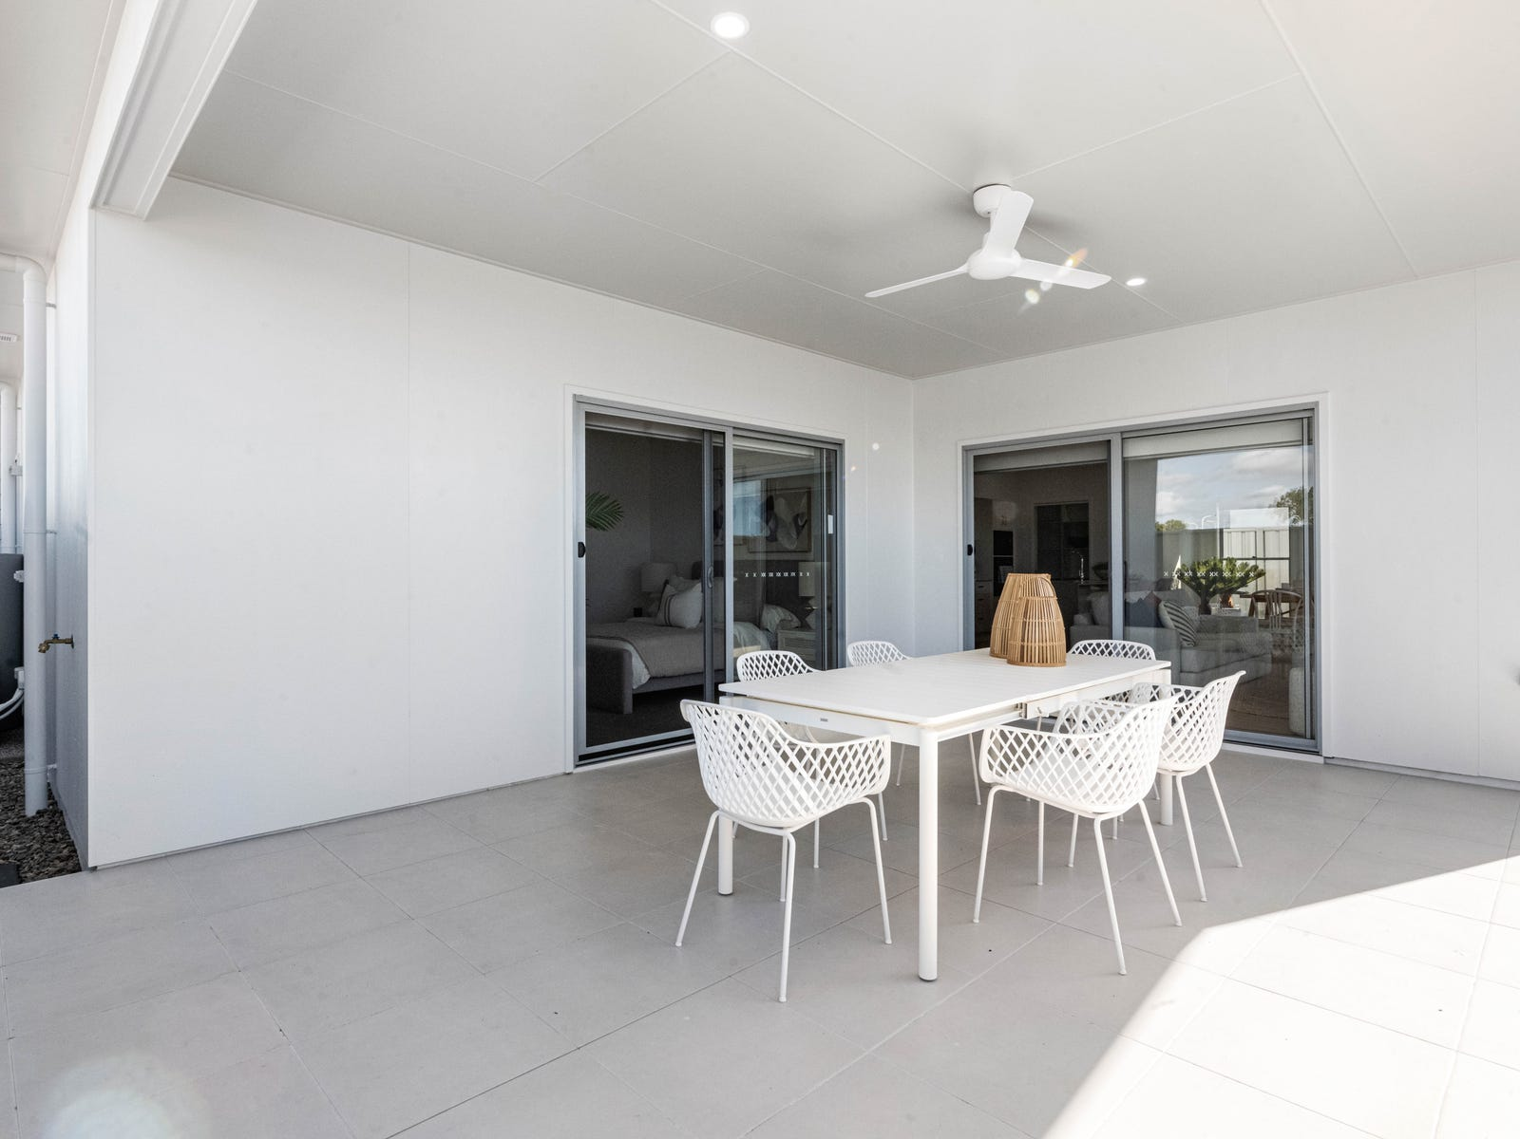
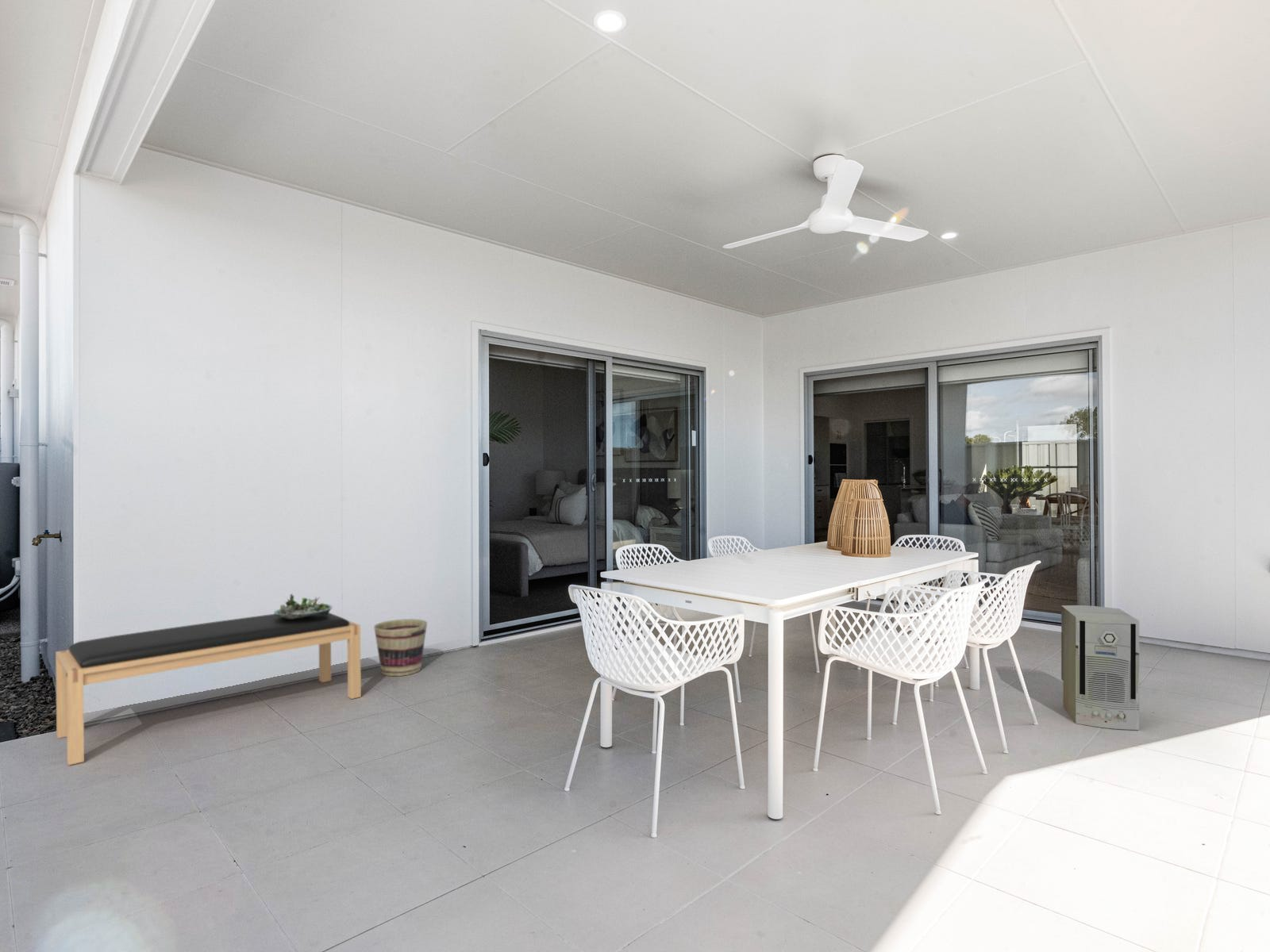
+ bench [55,612,362,766]
+ succulent planter [273,593,333,619]
+ air purifier [1060,605,1140,731]
+ basket [373,618,428,677]
